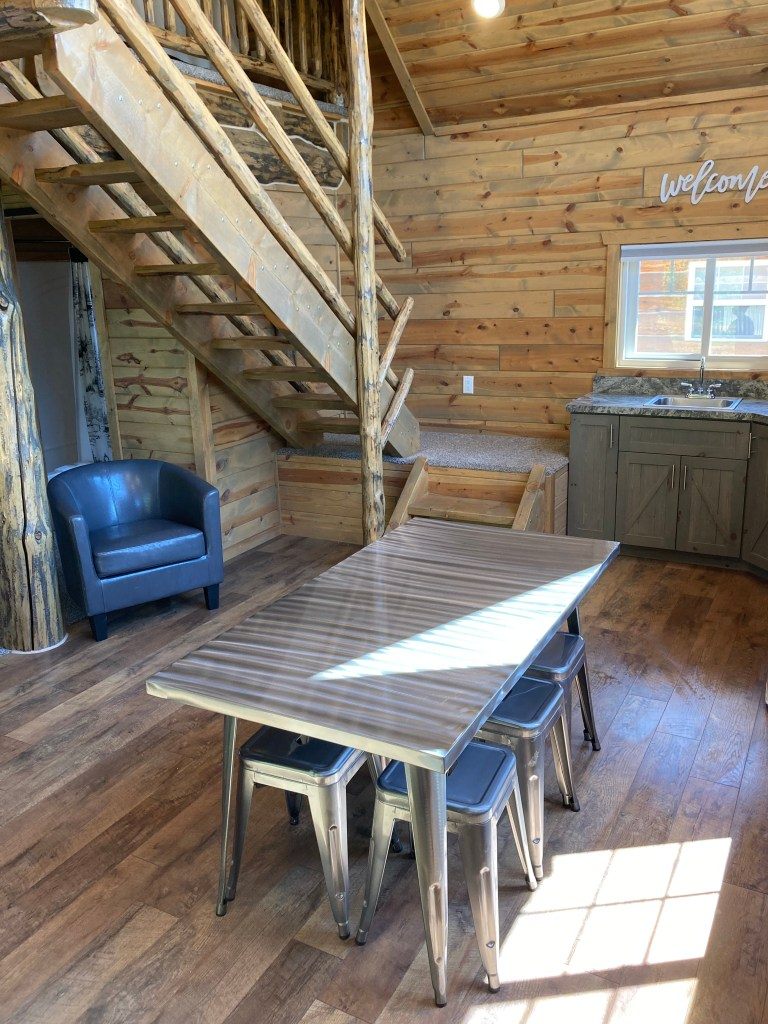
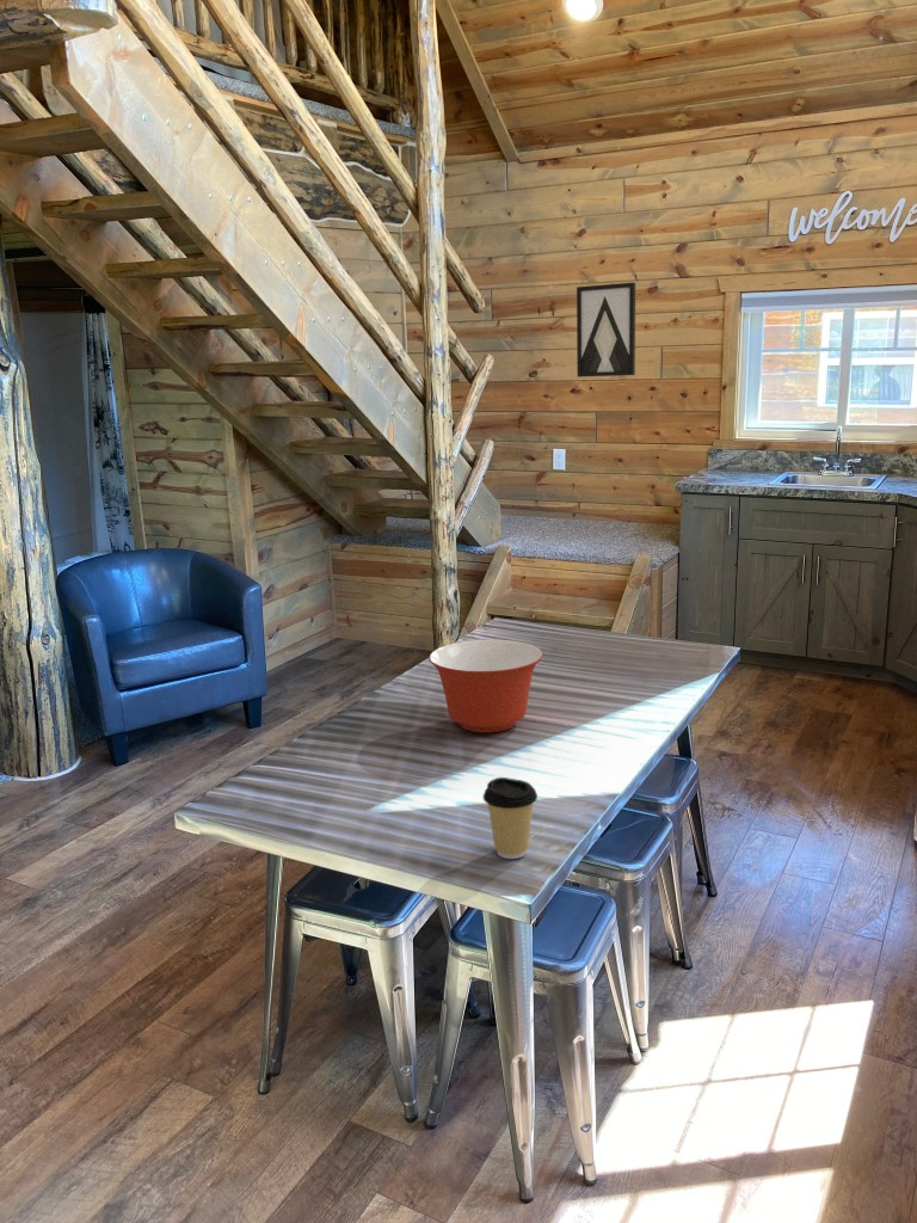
+ wall art [576,282,636,379]
+ mixing bowl [427,639,543,733]
+ coffee cup [482,776,538,860]
